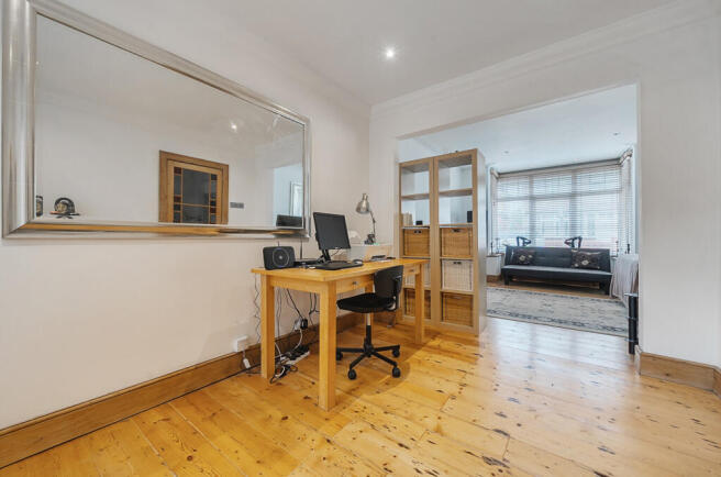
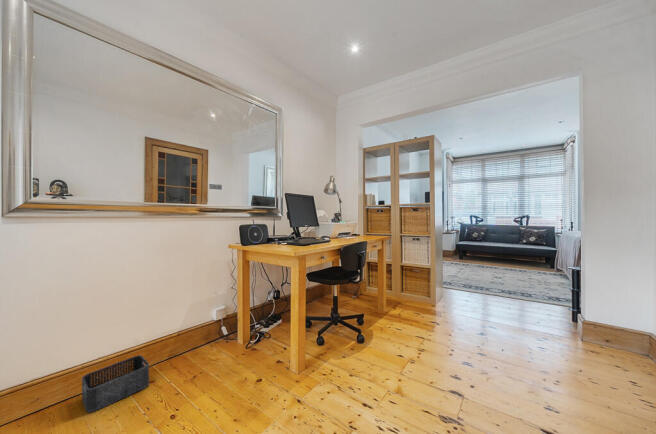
+ storage bin [81,354,150,413]
